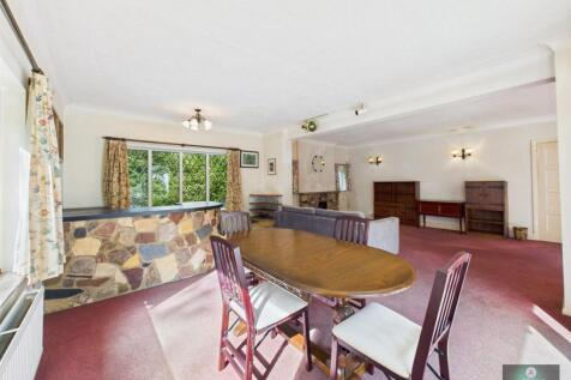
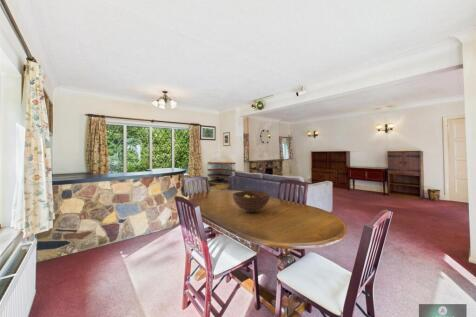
+ fruit bowl [232,190,271,214]
